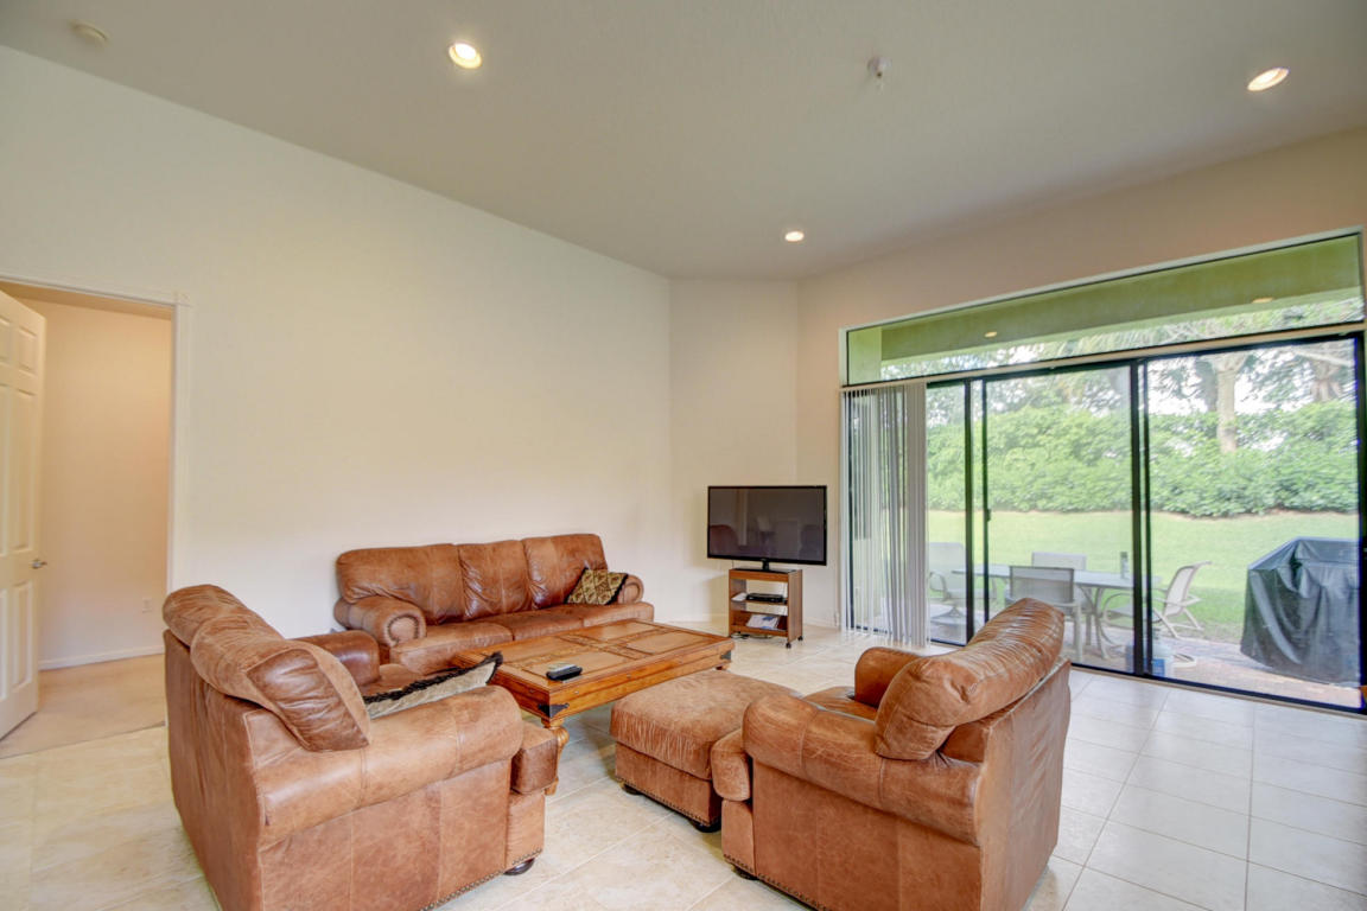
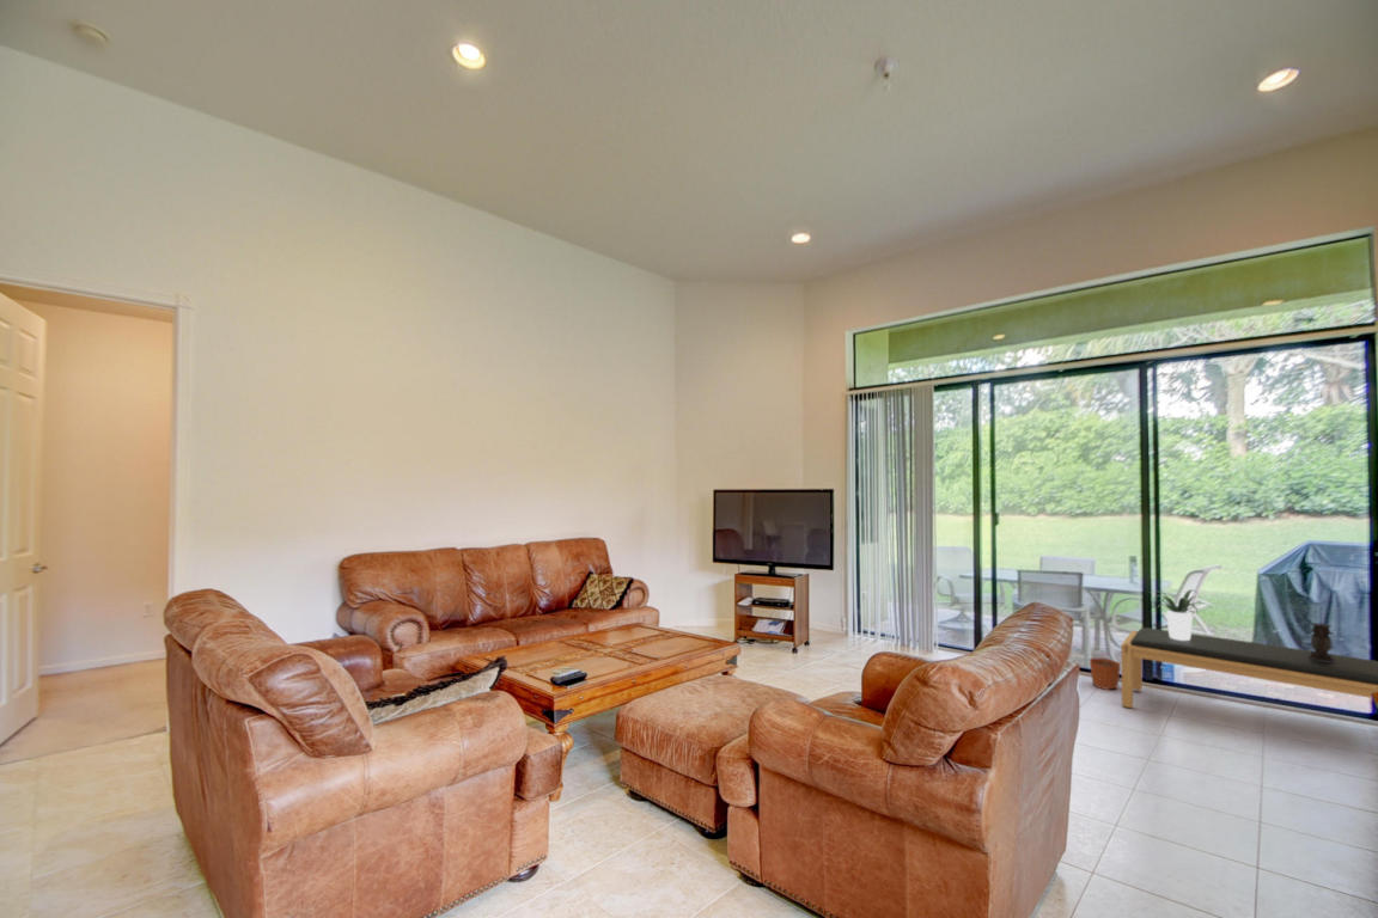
+ lantern [1307,608,1336,662]
+ plant pot [1089,648,1122,691]
+ bench [1120,626,1378,709]
+ potted plant [1147,588,1217,641]
